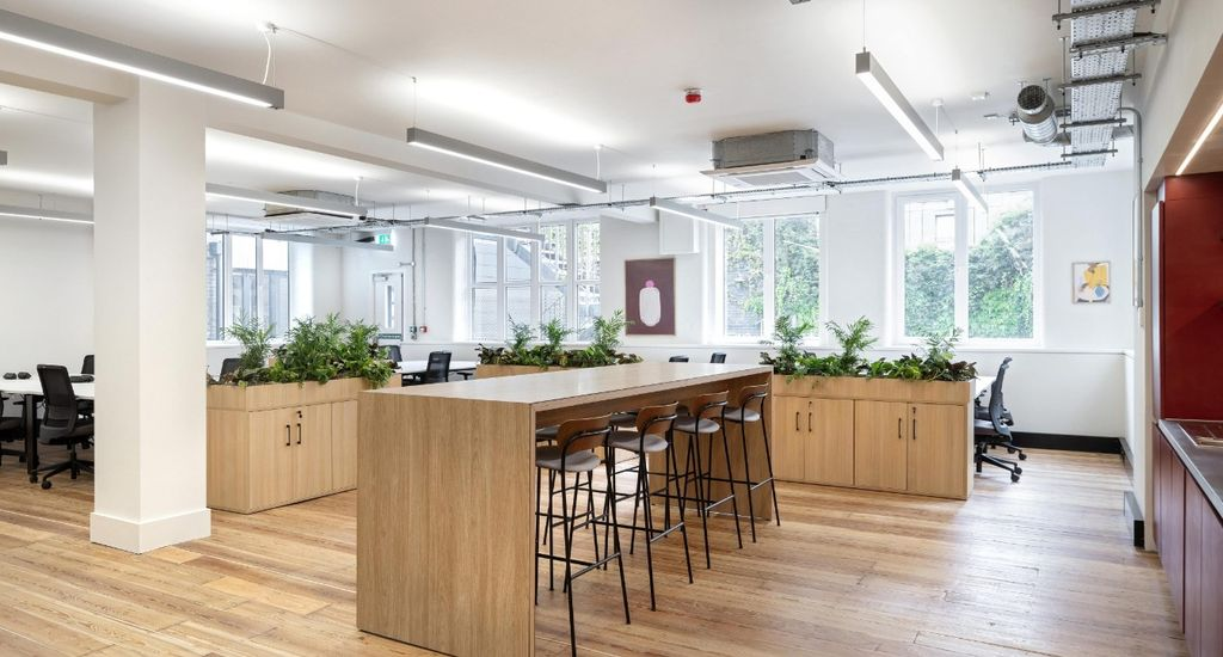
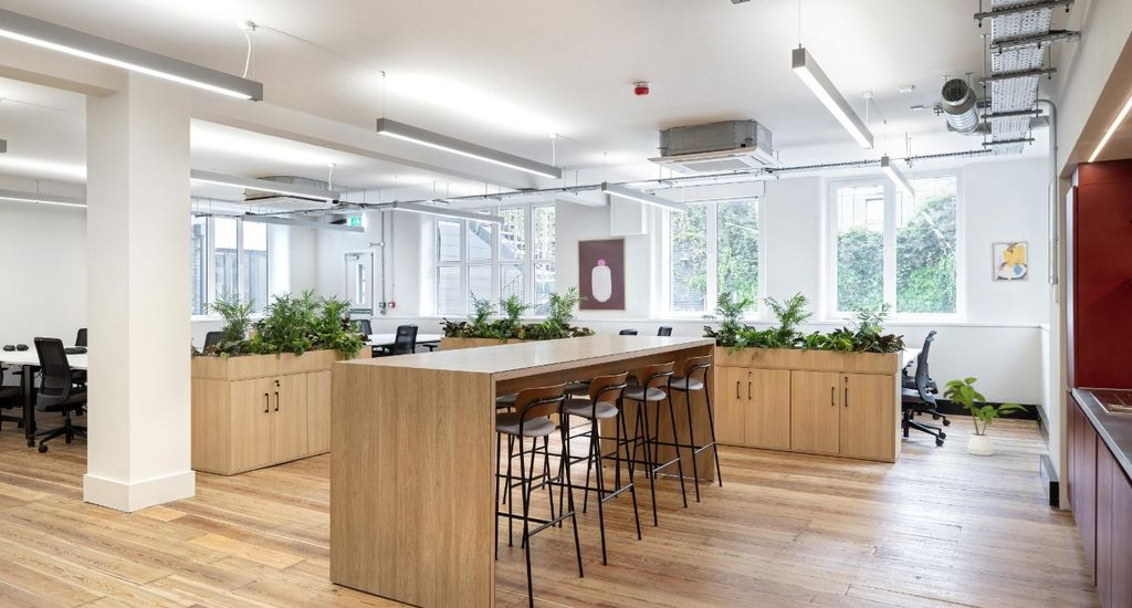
+ house plant [942,376,1028,457]
